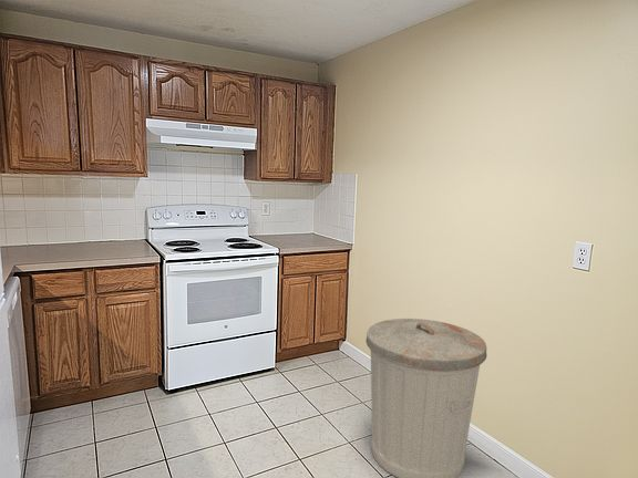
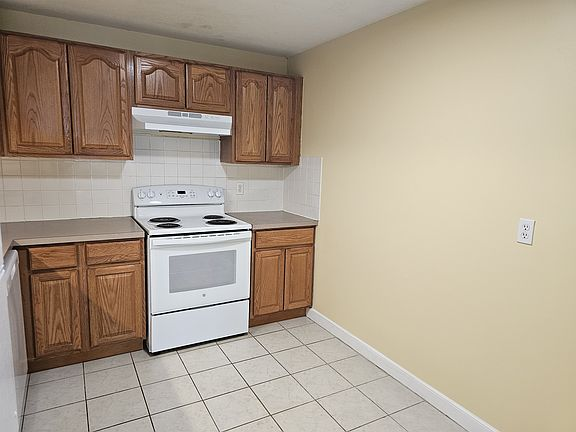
- trash can [364,318,488,478]
